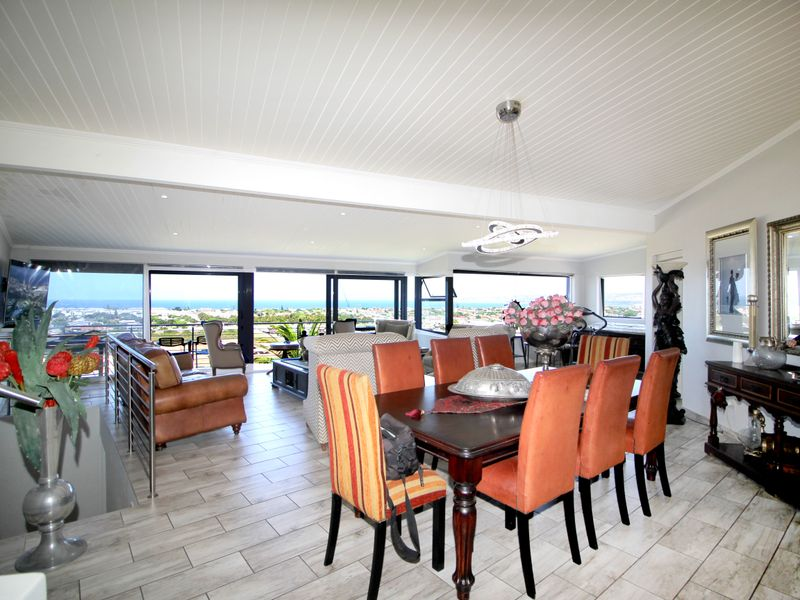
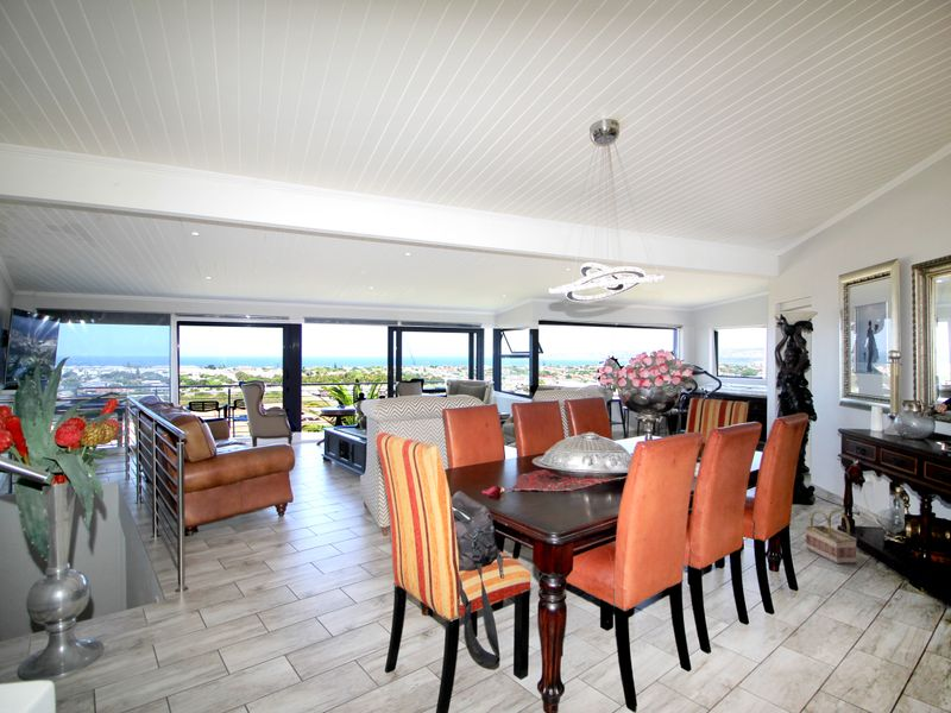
+ basket [804,509,858,564]
